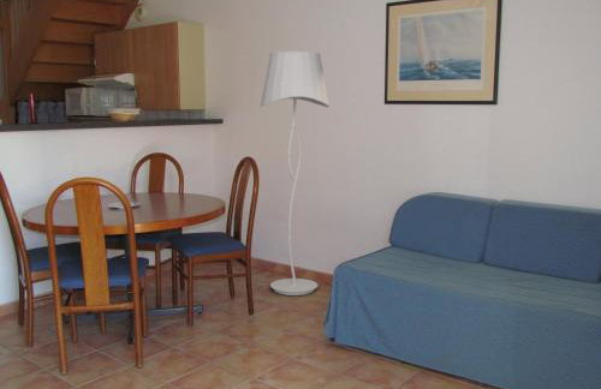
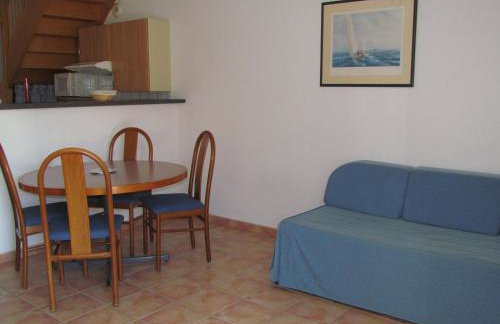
- floor lamp [258,50,331,297]
